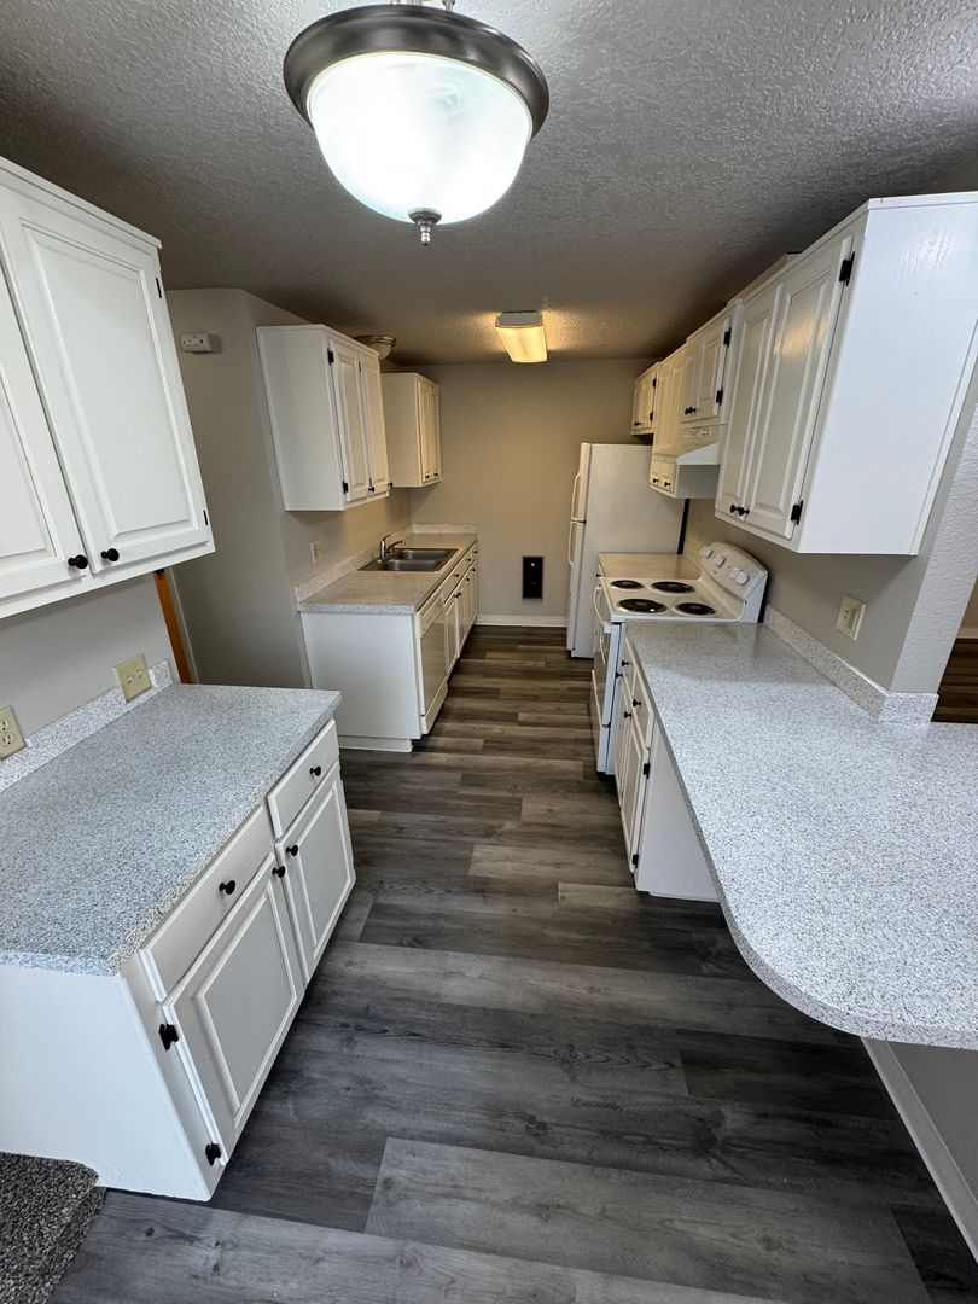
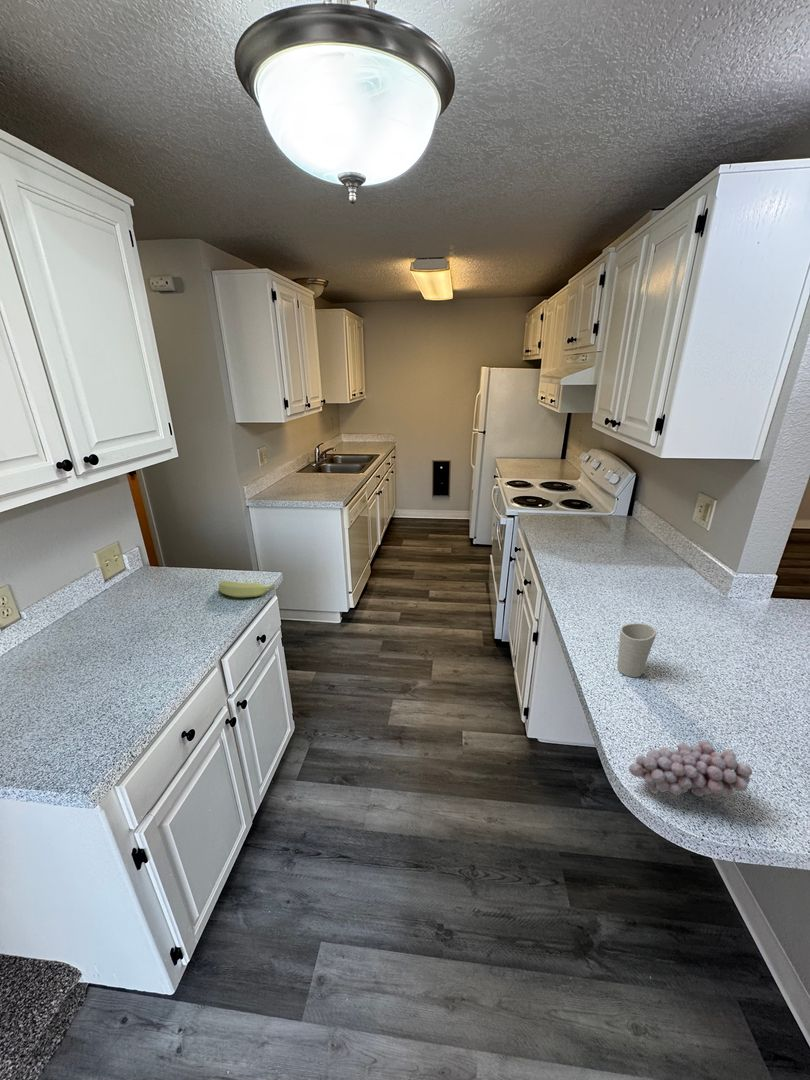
+ banana [218,580,276,598]
+ cup [616,622,657,678]
+ fruit [628,740,753,800]
